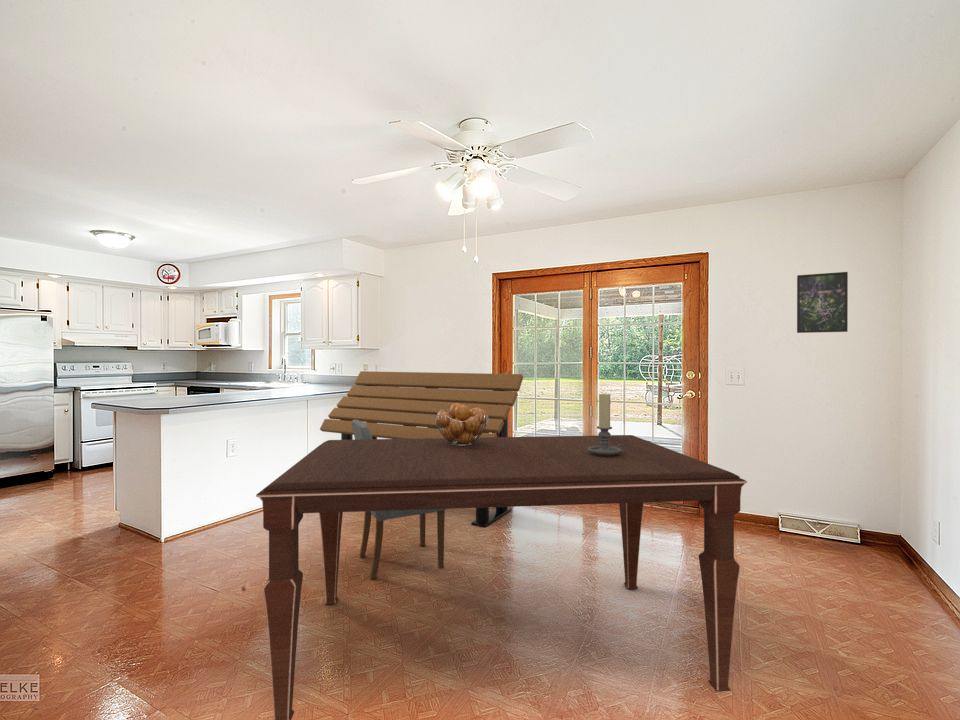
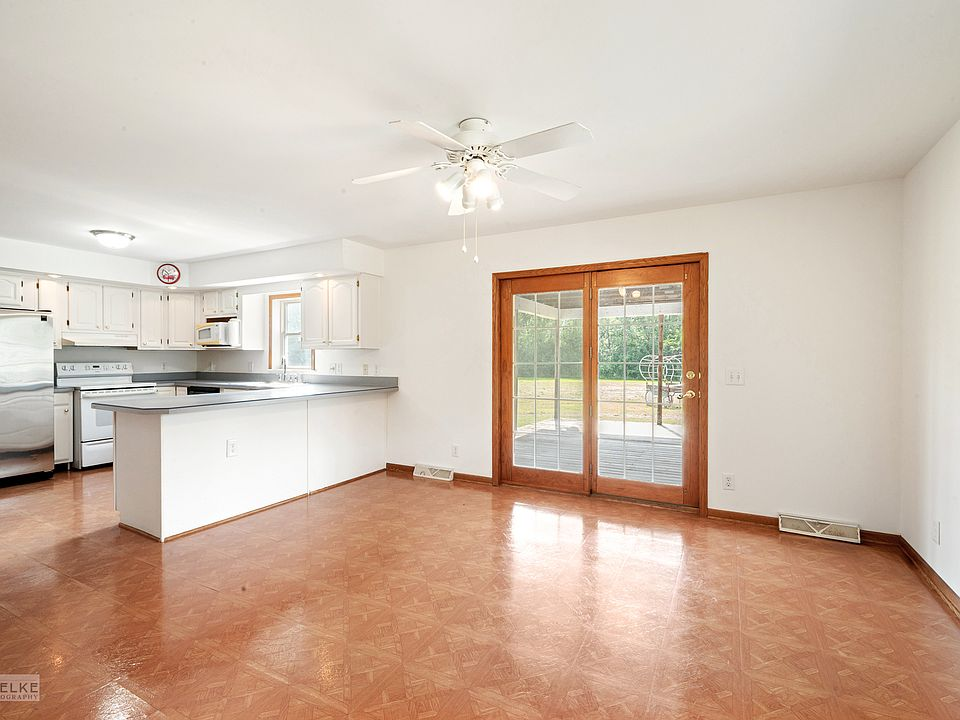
- bench [319,370,524,529]
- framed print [796,271,849,334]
- dining table [255,434,748,720]
- dining chair [352,420,448,580]
- fruit basket [435,403,489,446]
- candle holder [588,392,625,456]
